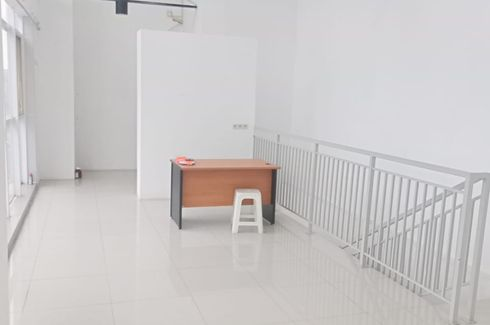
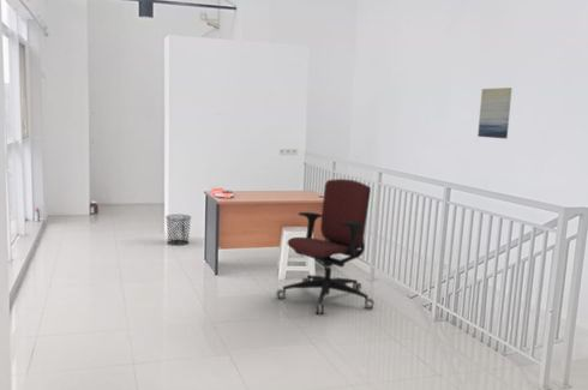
+ waste bin [164,214,192,246]
+ wall art [476,86,514,140]
+ office chair [275,178,376,316]
